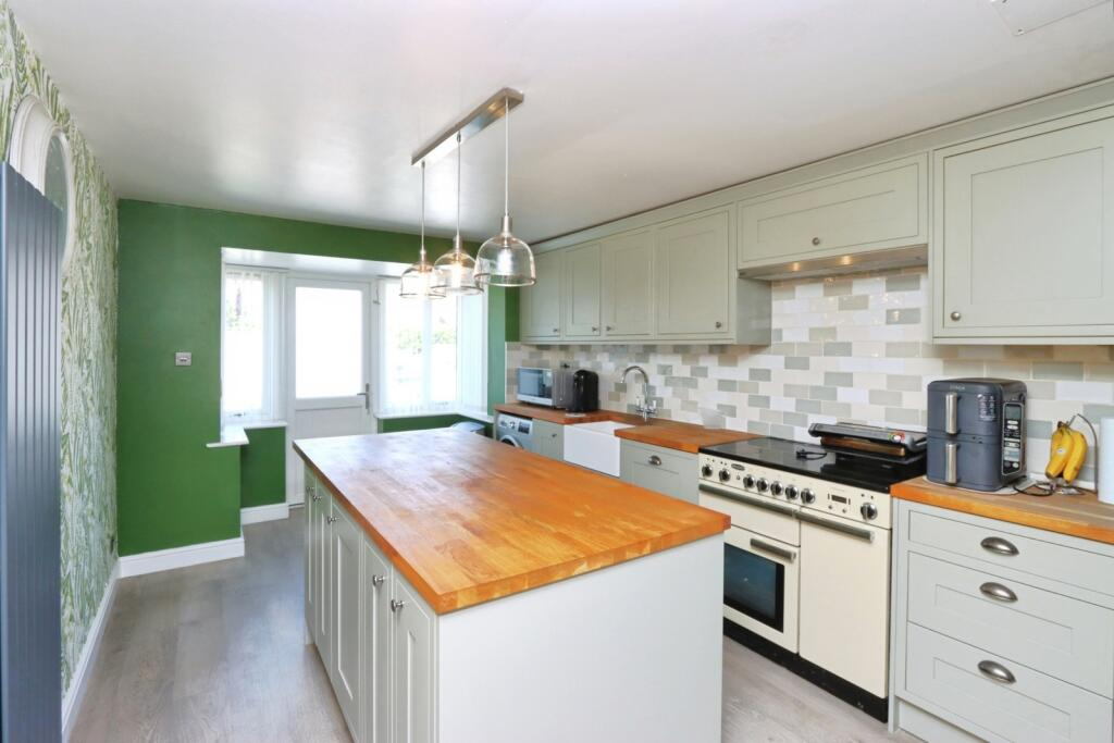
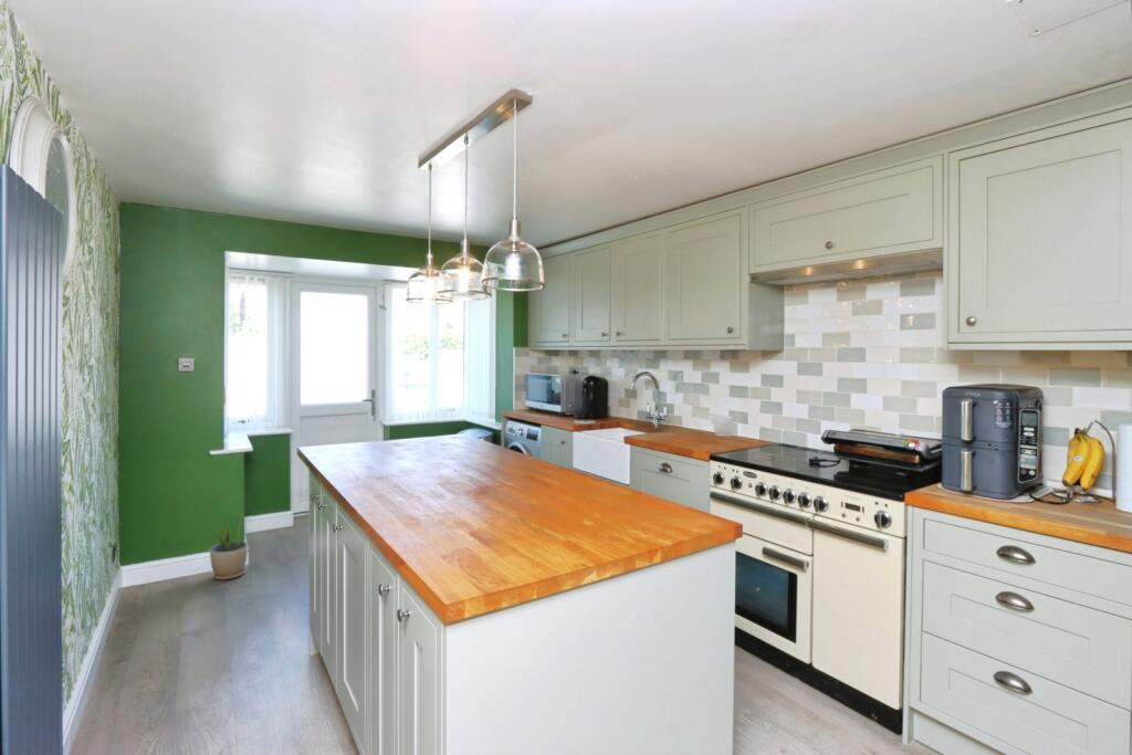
+ potted plant [209,514,249,580]
